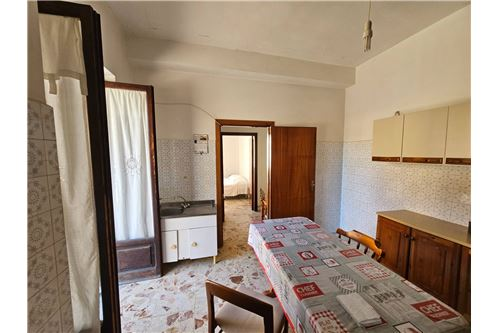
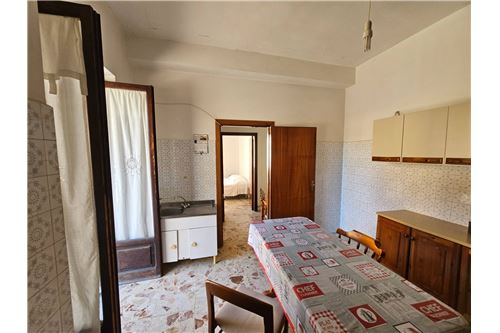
- washcloth [335,291,383,328]
